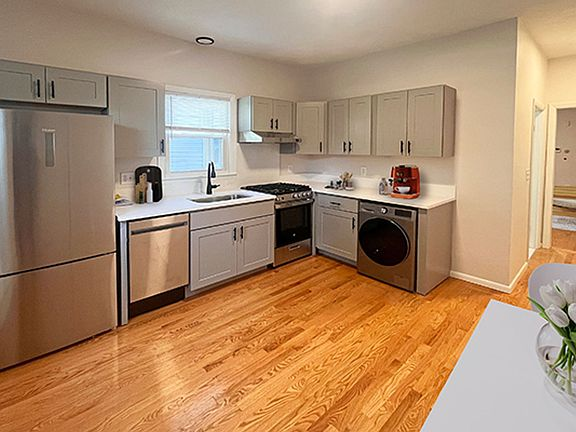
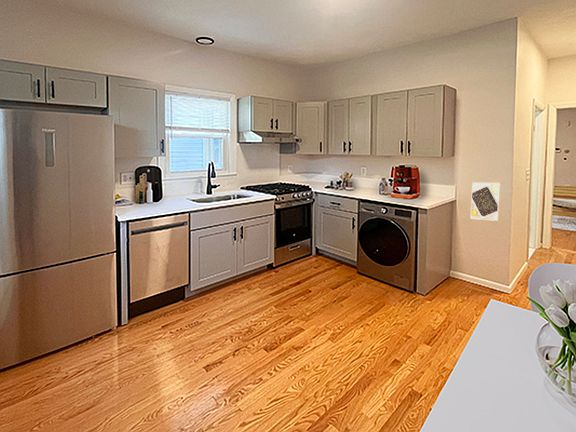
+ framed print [470,182,502,222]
